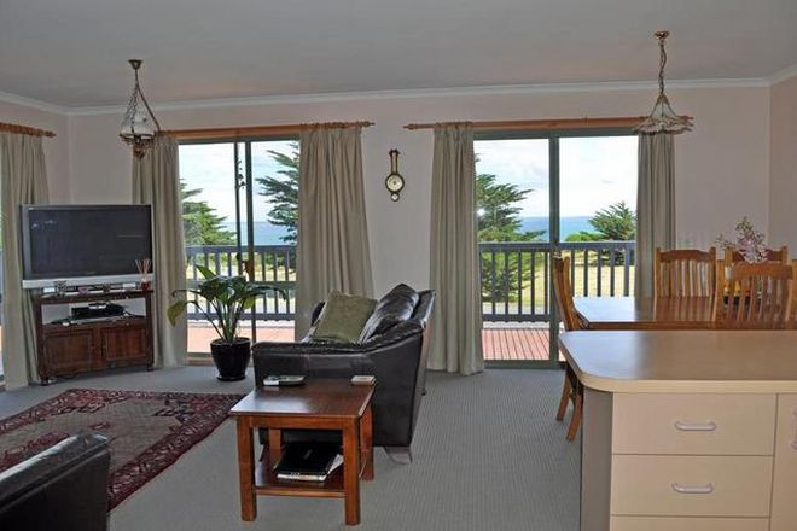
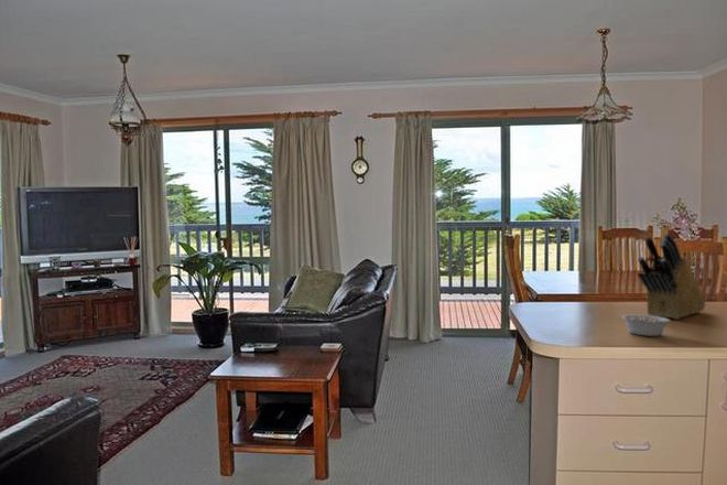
+ legume [620,314,671,337]
+ knife block [637,233,707,320]
